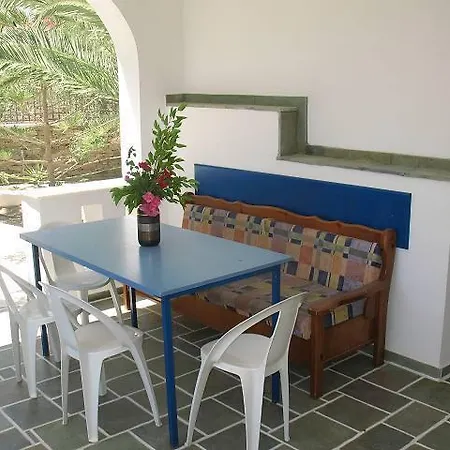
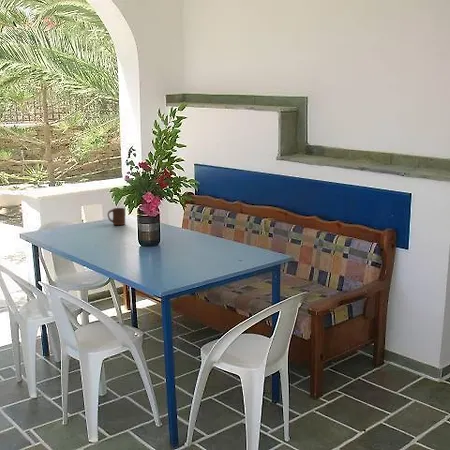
+ cup [107,207,126,226]
